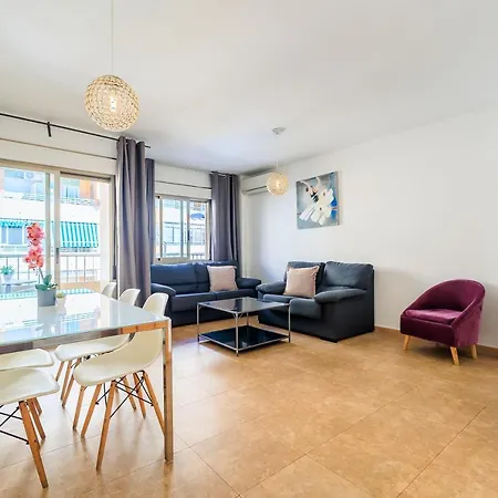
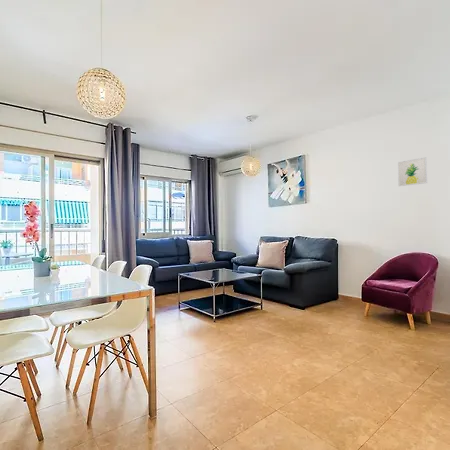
+ wall art [397,156,428,187]
